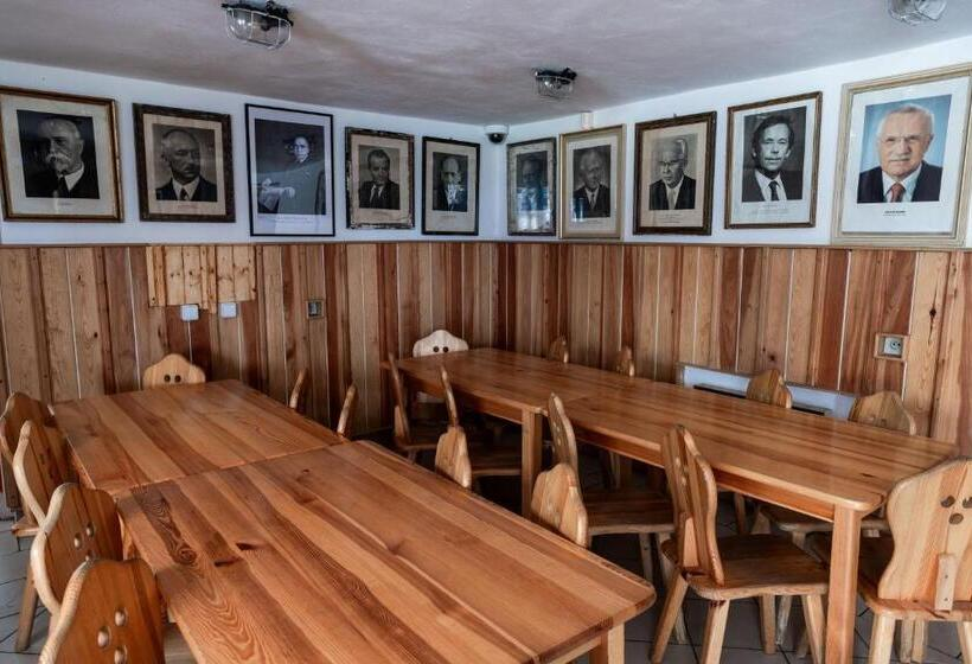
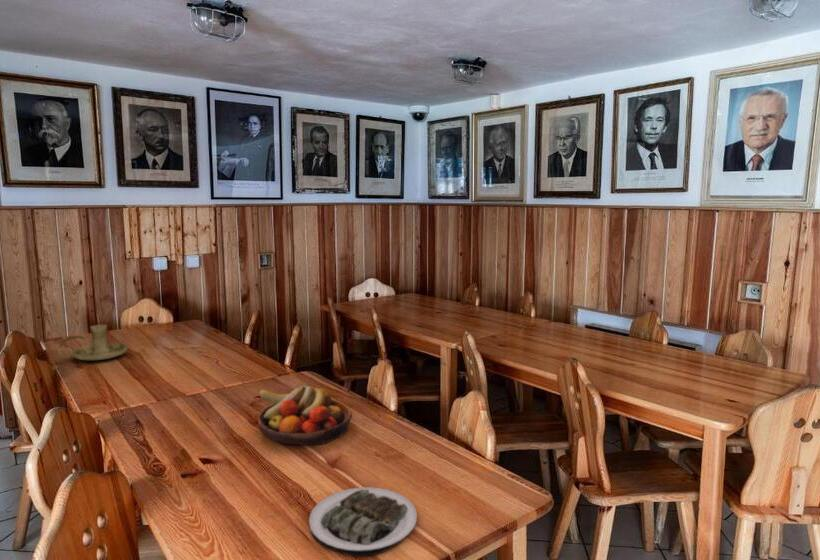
+ candle holder [57,324,129,361]
+ fruit bowl [257,383,353,446]
+ plate [308,486,418,557]
